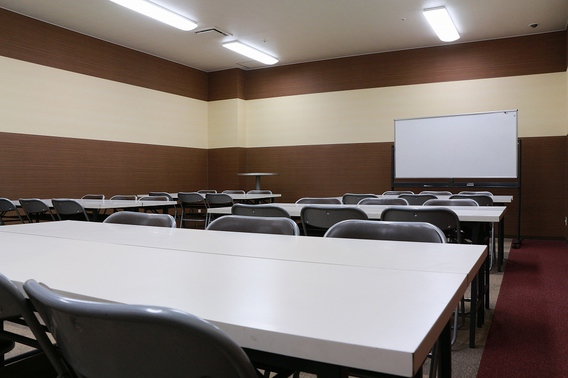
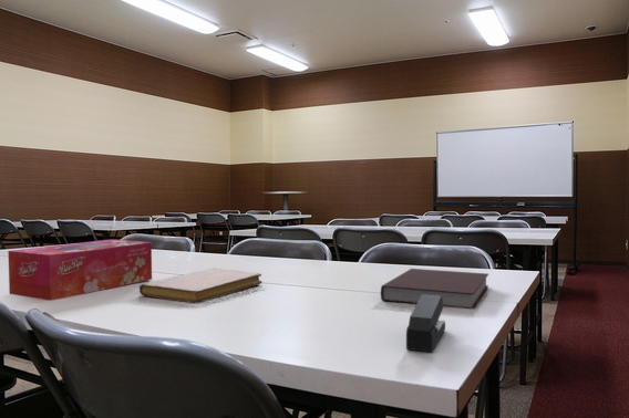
+ notebook [138,268,262,304]
+ stapler [405,294,446,353]
+ tissue box [7,239,153,302]
+ notebook [380,268,489,310]
